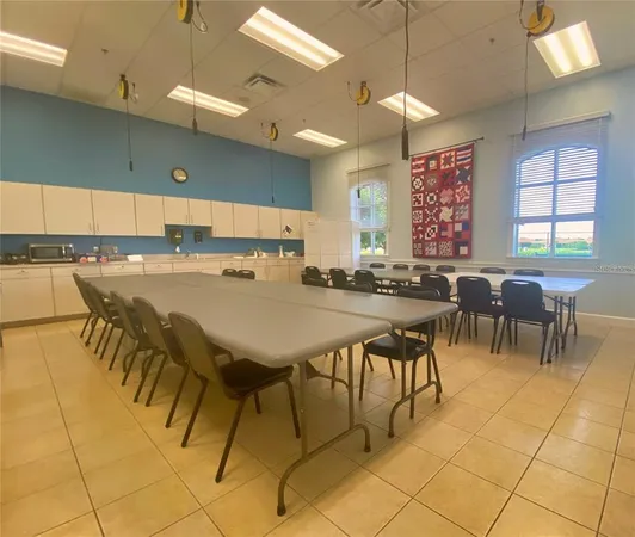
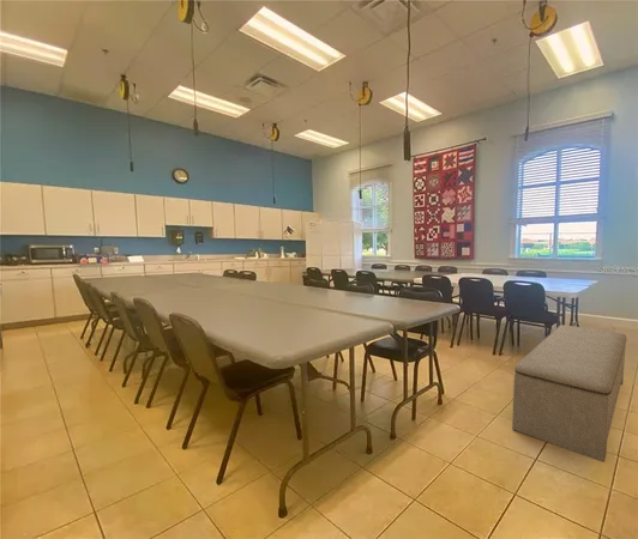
+ bench [511,323,627,464]
